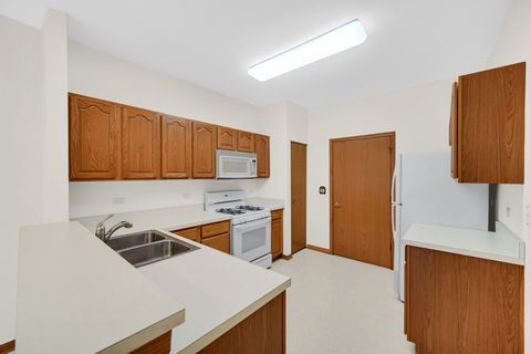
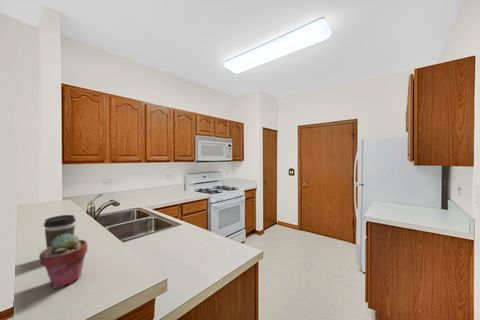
+ coffee cup [43,214,77,248]
+ potted succulent [38,233,88,290]
